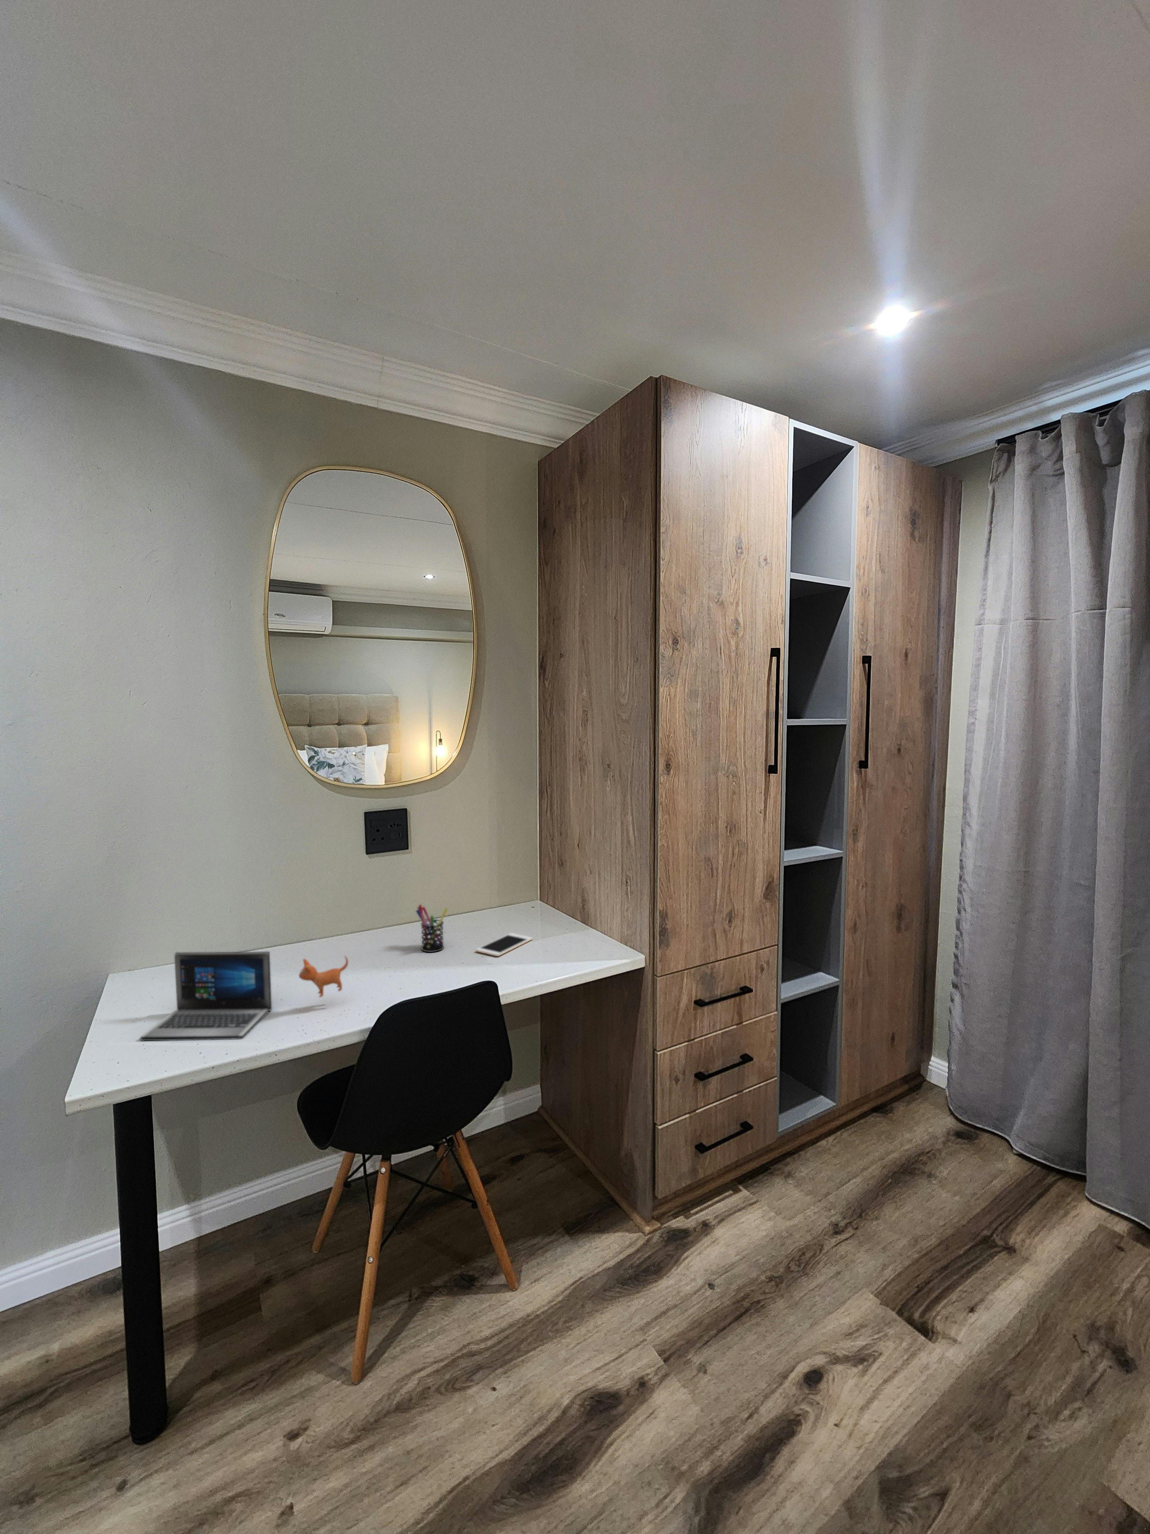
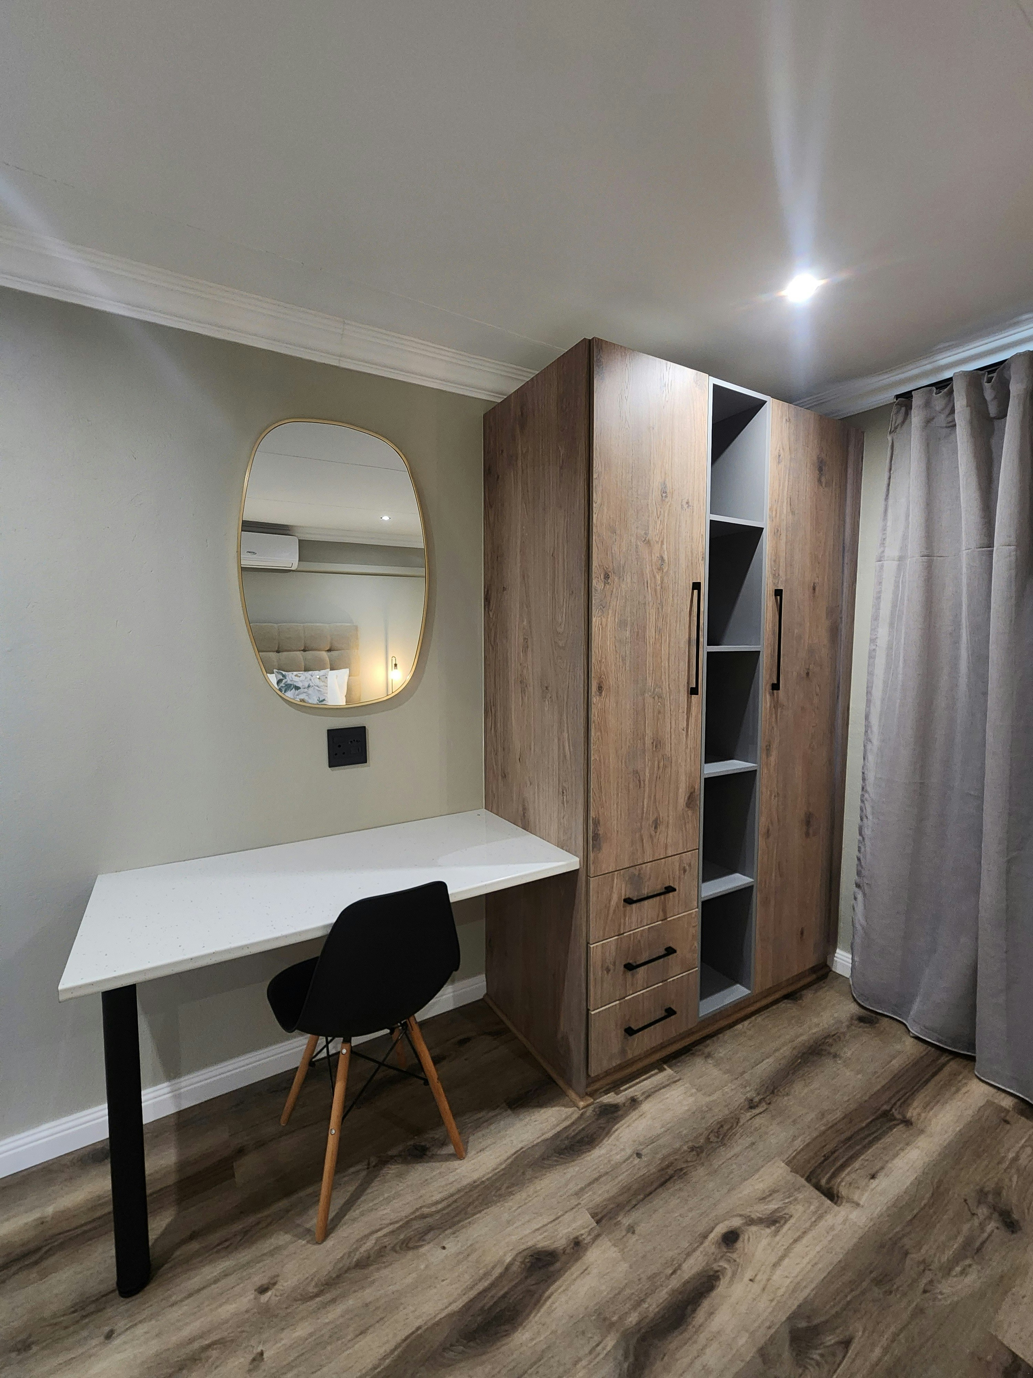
- laptop [140,951,348,1041]
- cell phone [476,932,533,957]
- pen holder [416,903,448,953]
